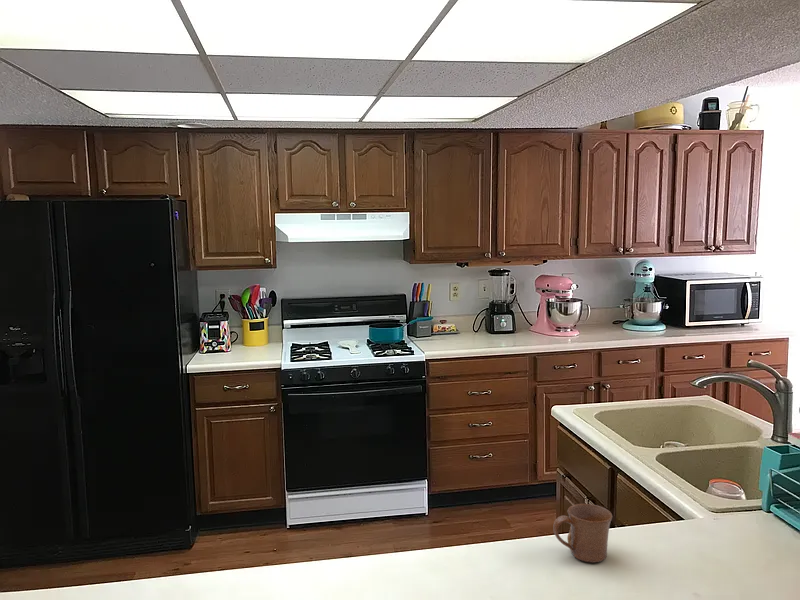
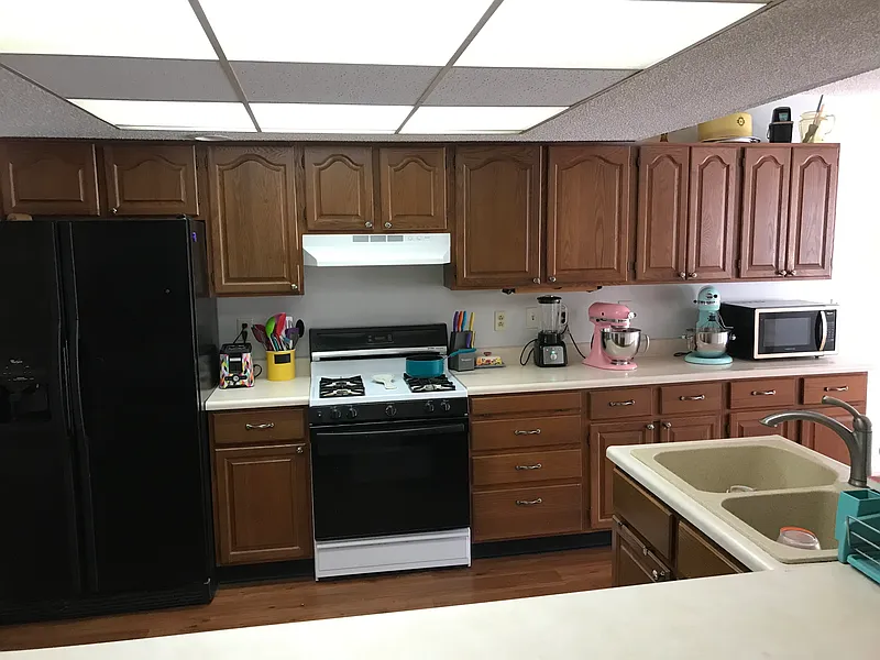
- mug [552,503,613,564]
